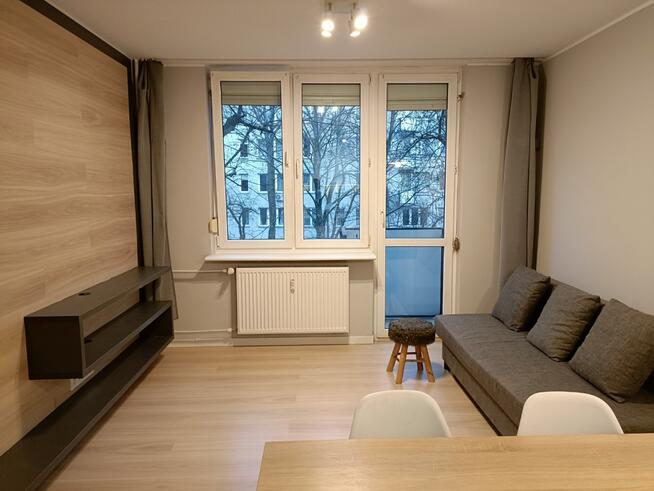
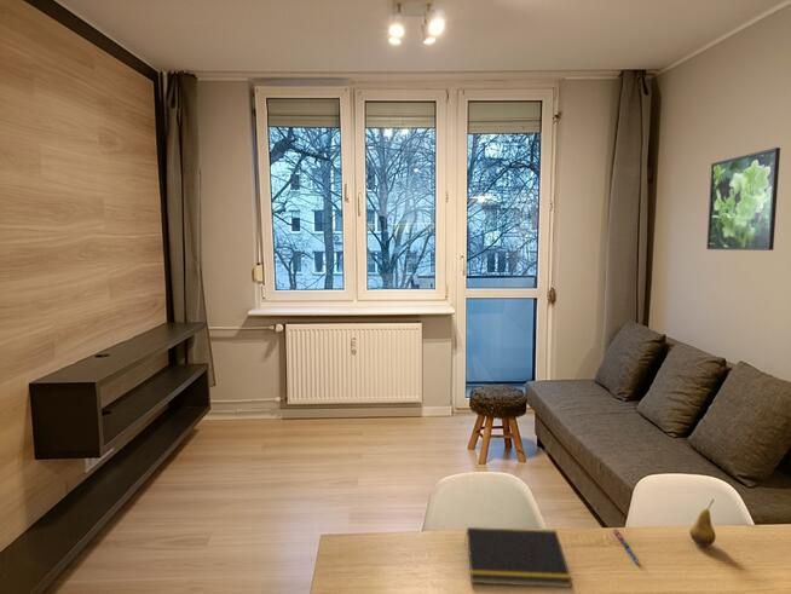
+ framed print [705,146,781,252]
+ pen [613,527,642,565]
+ notepad [463,526,573,589]
+ fruit [689,498,717,548]
